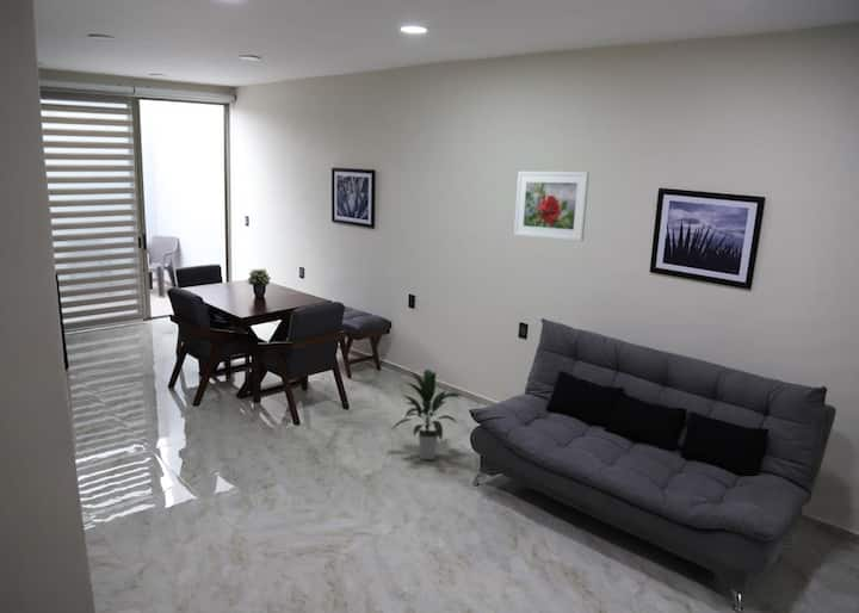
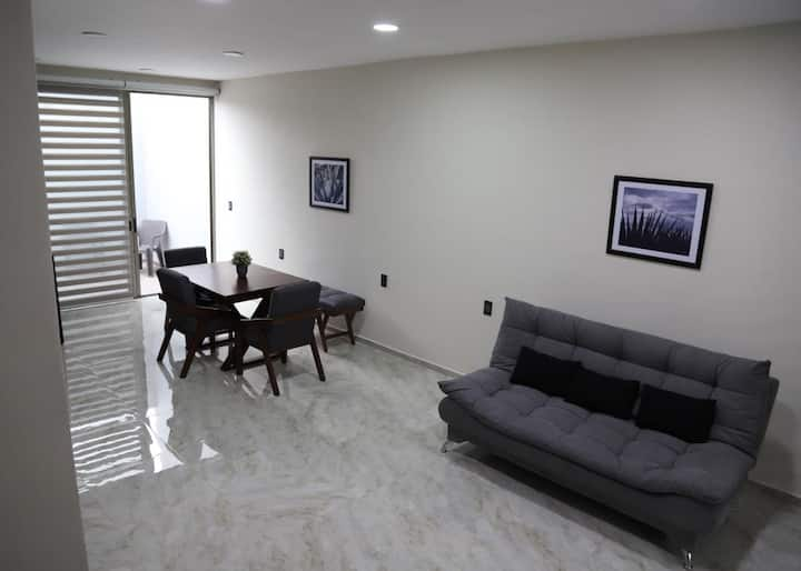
- indoor plant [389,367,462,460]
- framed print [513,171,591,242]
